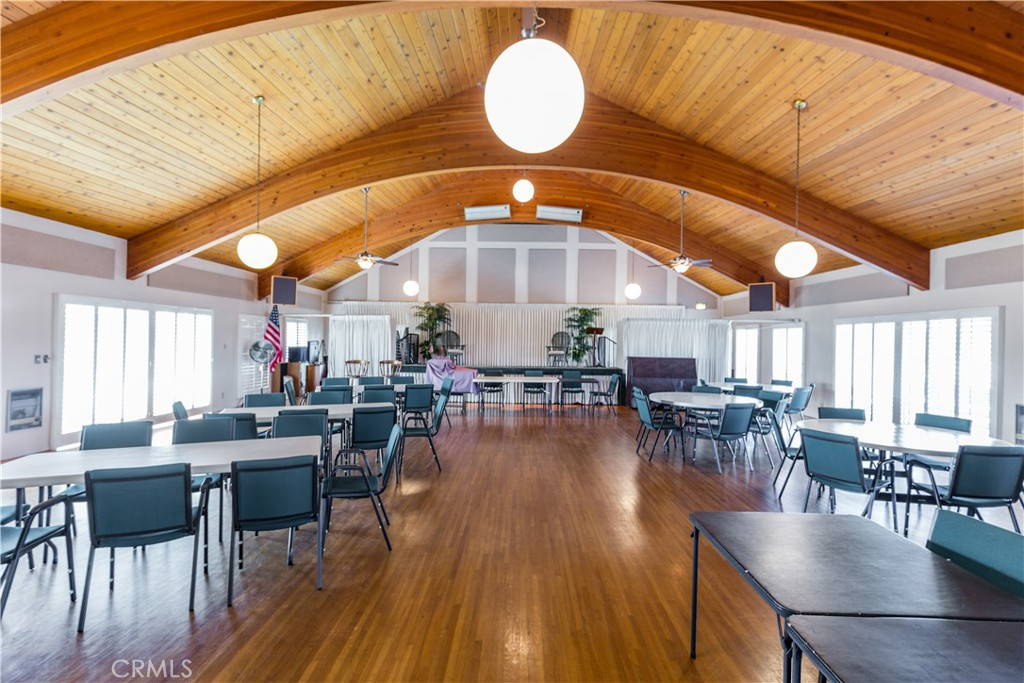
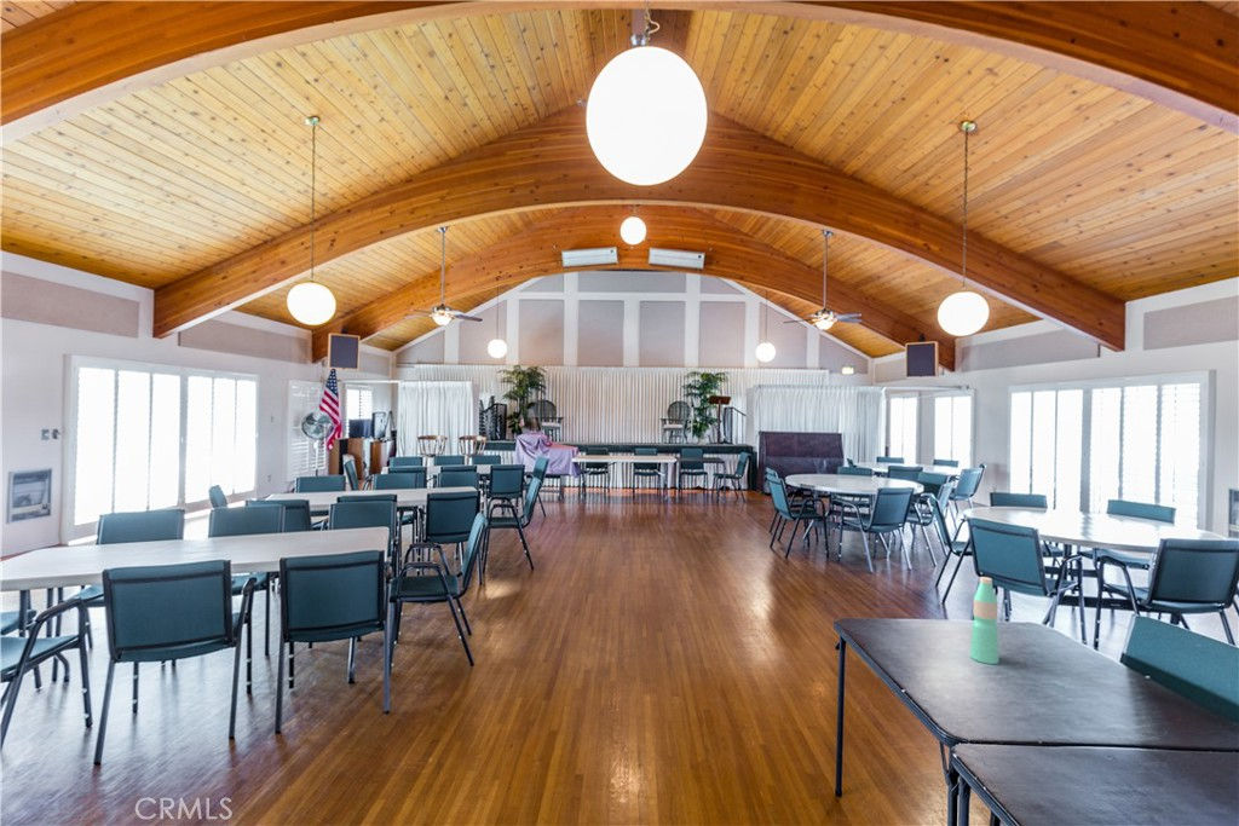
+ water bottle [969,576,999,665]
